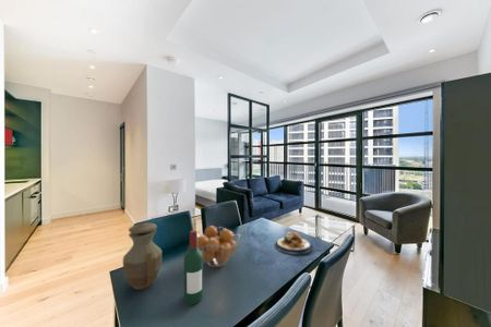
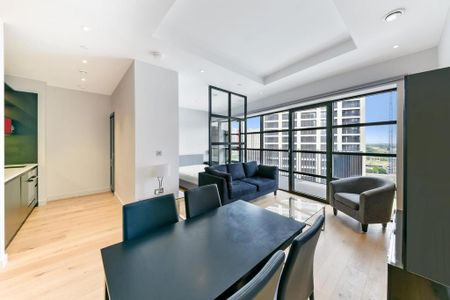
- plate [273,231,314,255]
- wine bottle [183,229,204,305]
- vase [122,222,163,291]
- fruit basket [197,225,241,268]
